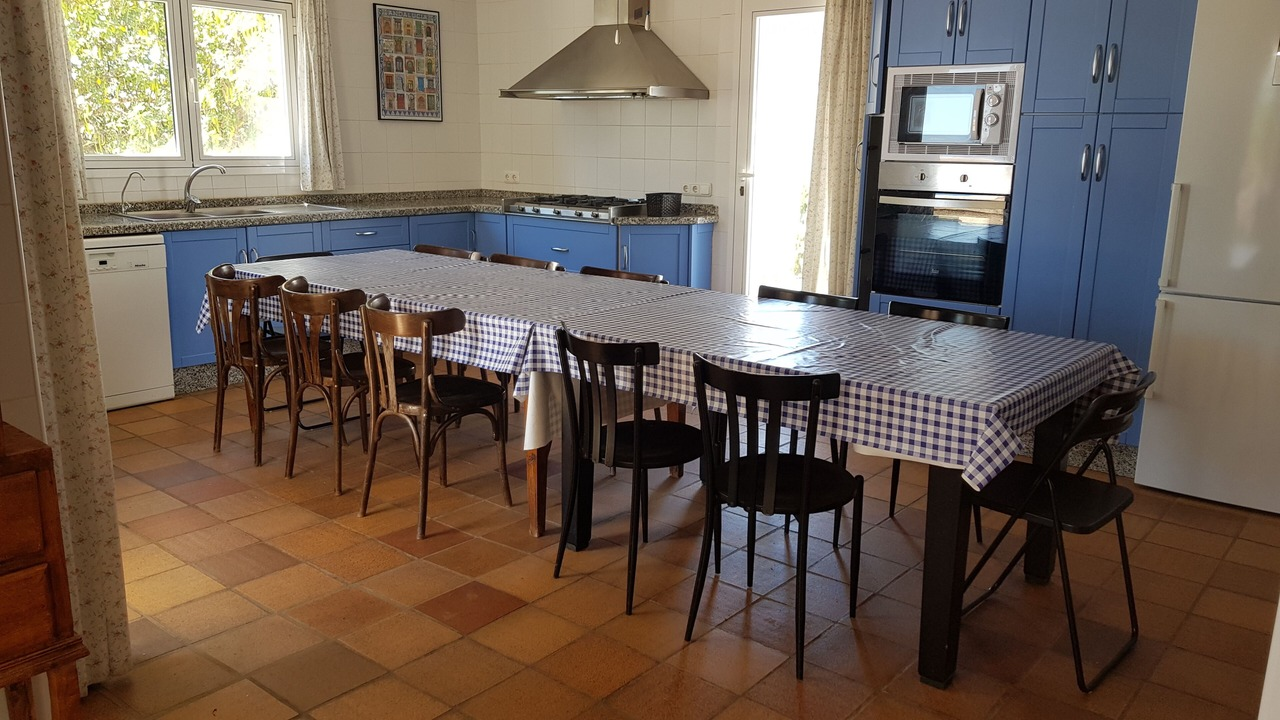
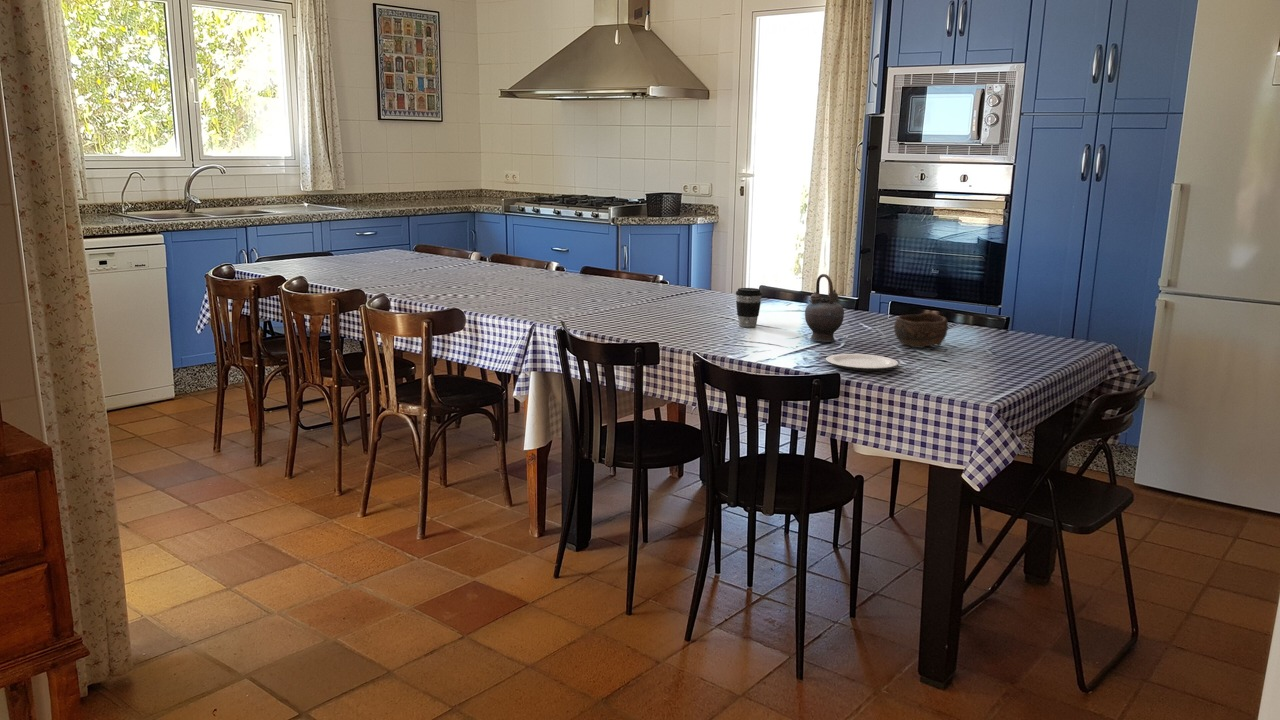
+ bowl [893,312,949,349]
+ teapot [804,273,845,343]
+ plate [825,353,899,372]
+ coffee cup [735,287,763,328]
